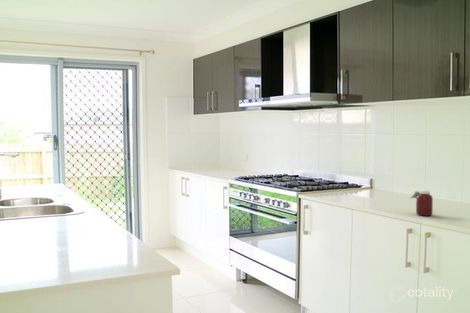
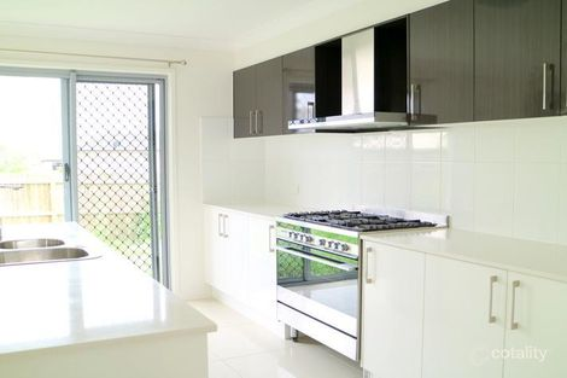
- jar [409,190,434,217]
